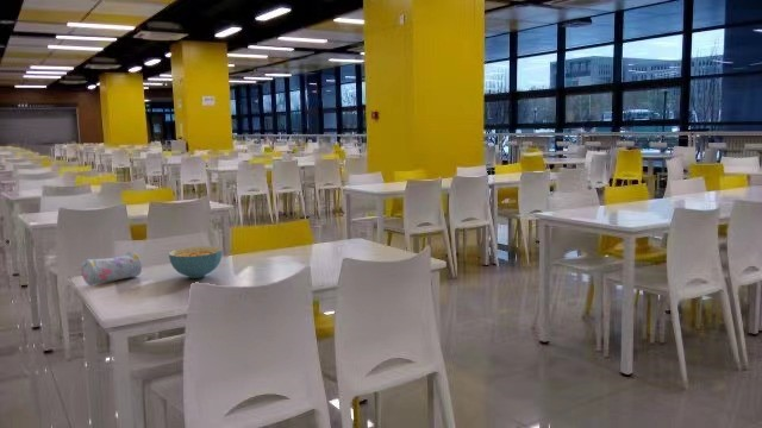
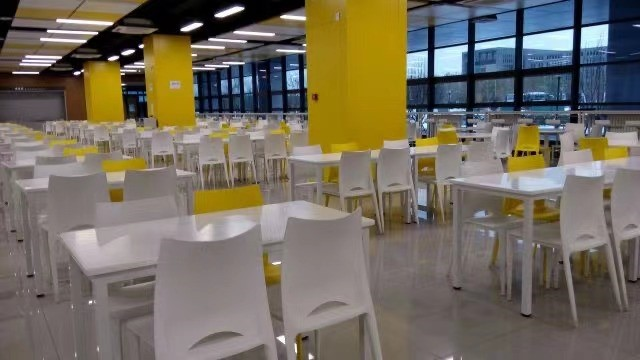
- cereal bowl [167,245,224,279]
- pencil case [80,251,143,287]
